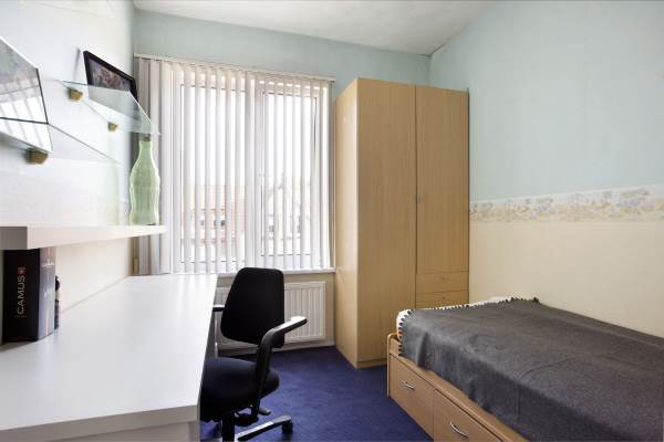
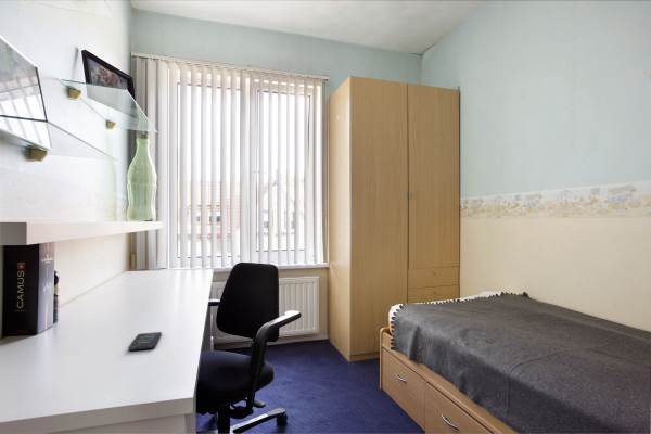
+ smartphone [127,331,163,352]
